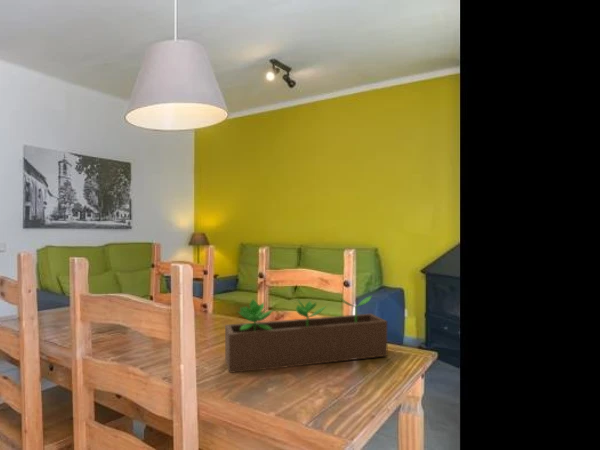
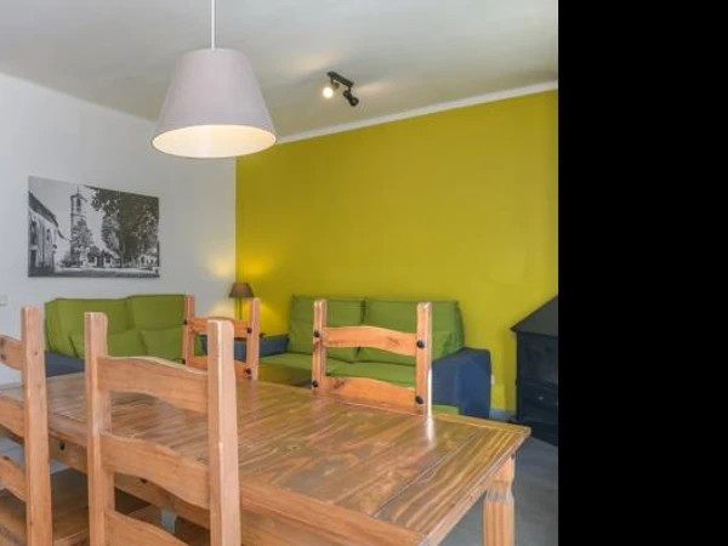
- succulent planter [224,295,388,374]
